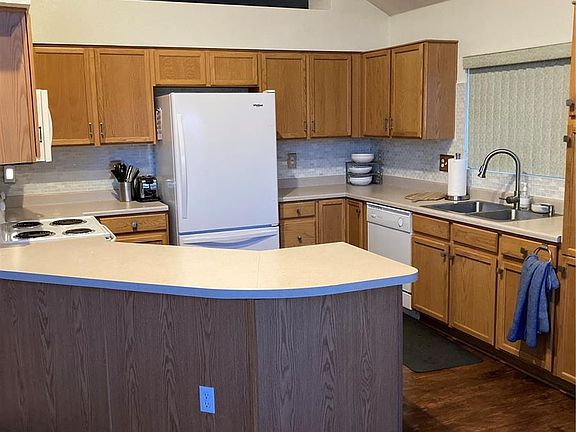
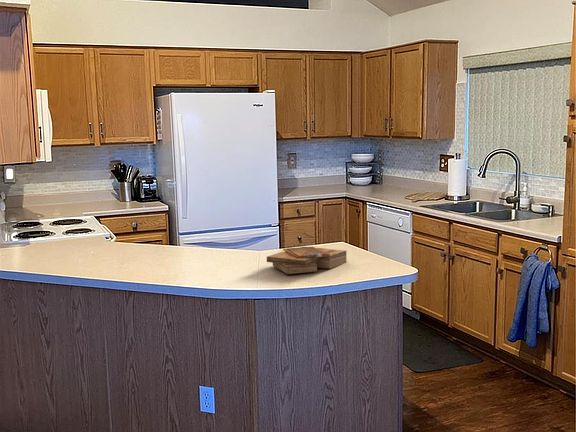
+ clipboard [266,246,347,275]
